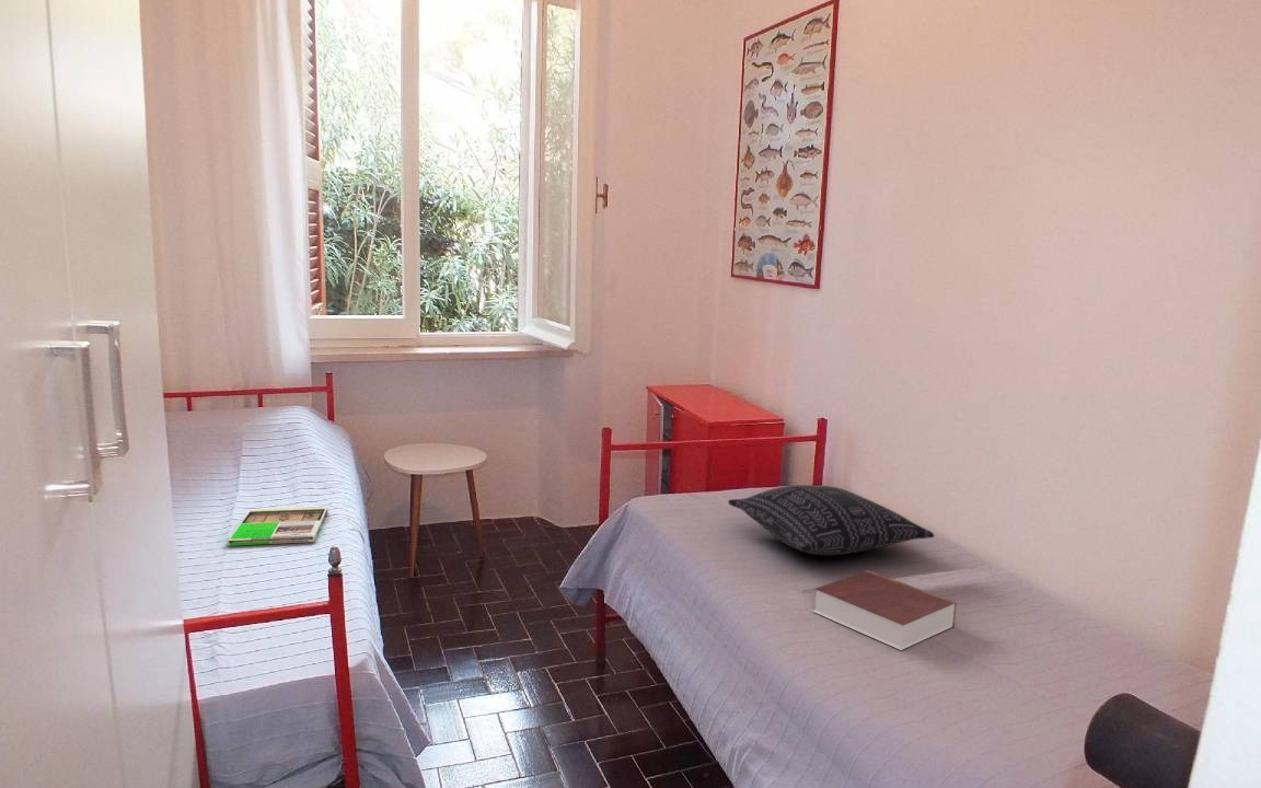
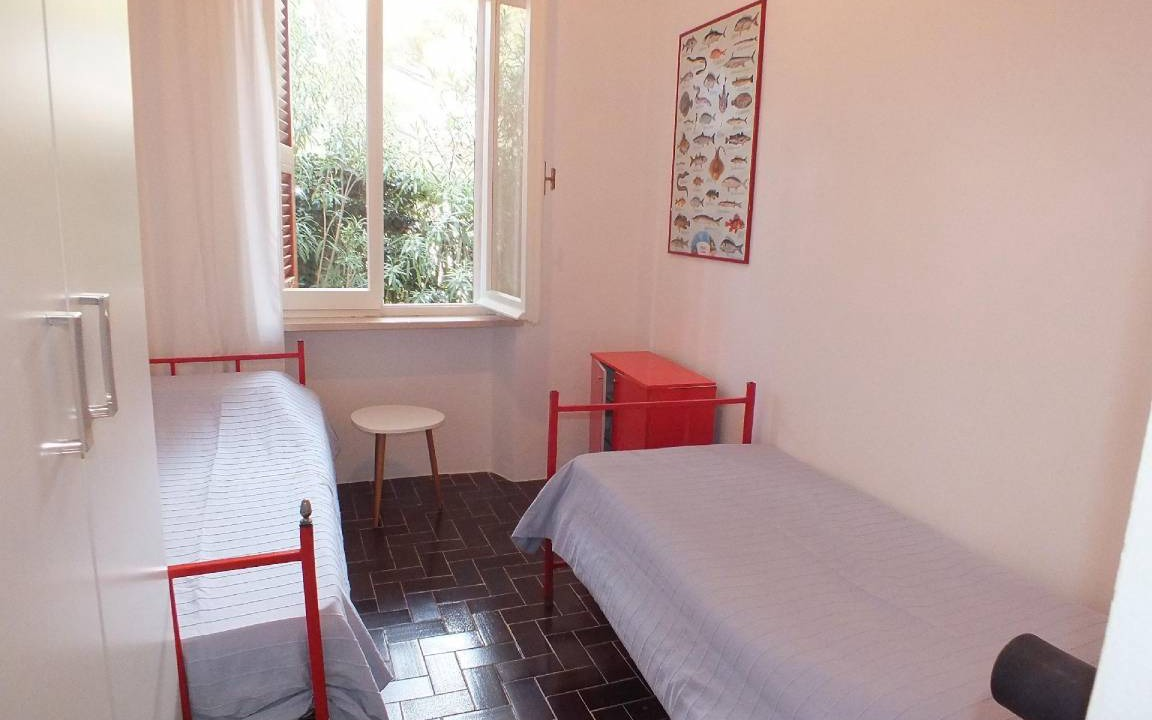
- magazine [227,507,328,547]
- pillow [727,484,936,556]
- book [812,569,958,651]
